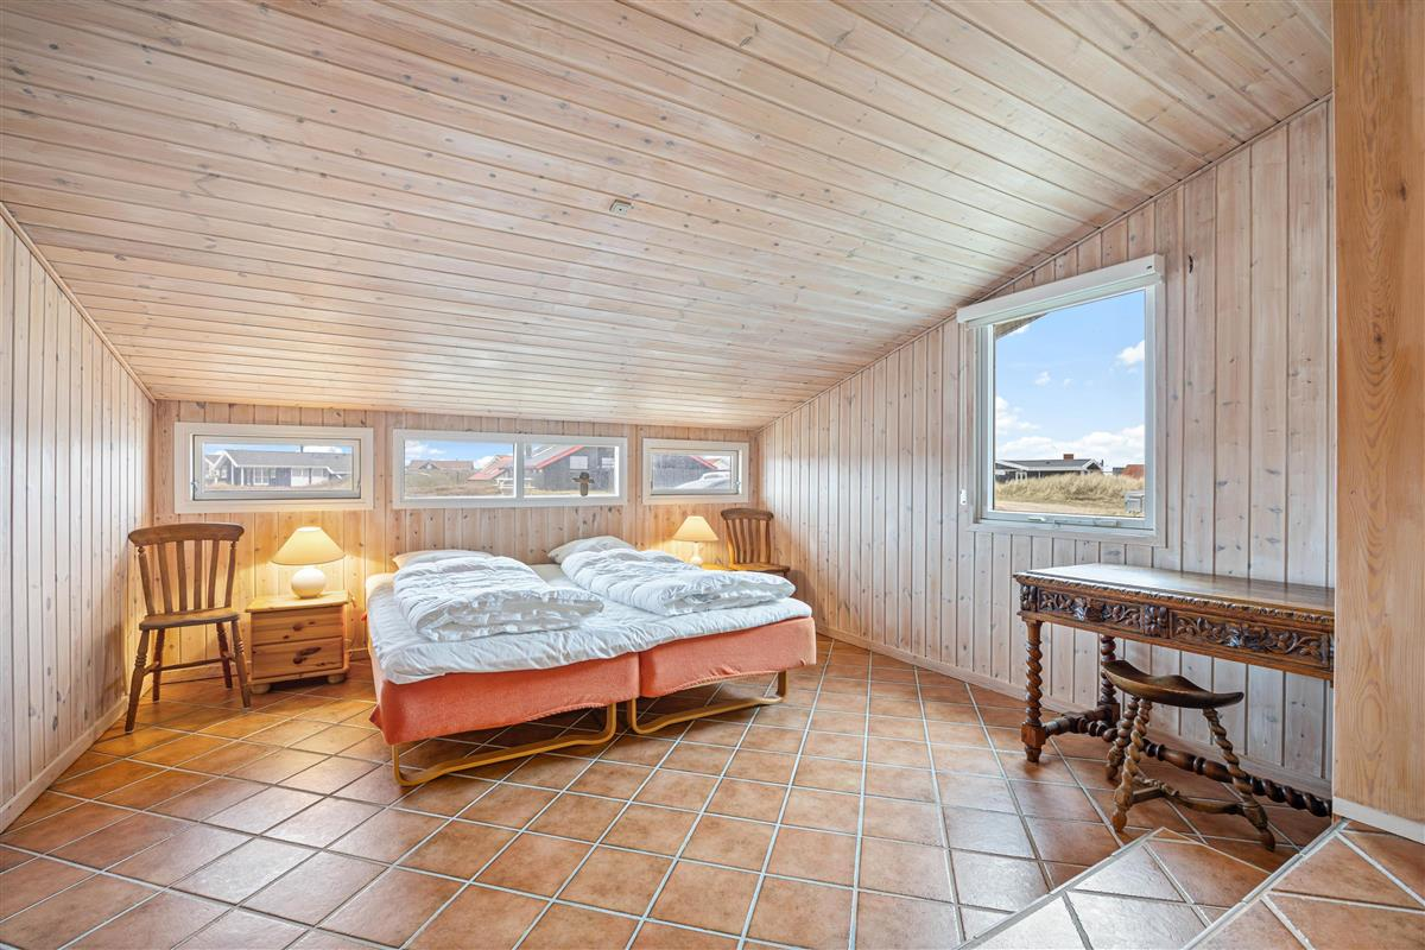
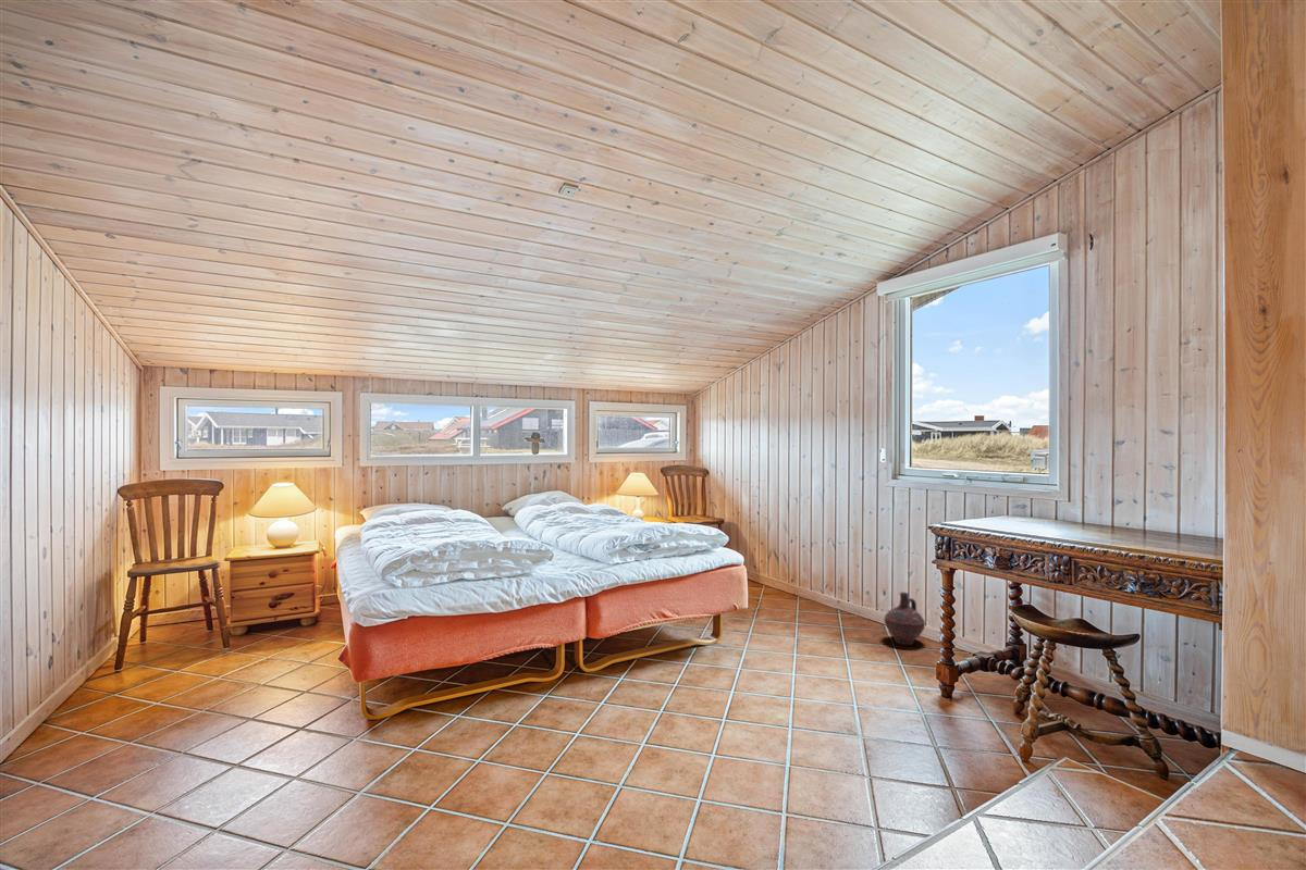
+ ceramic jug [884,592,926,646]
